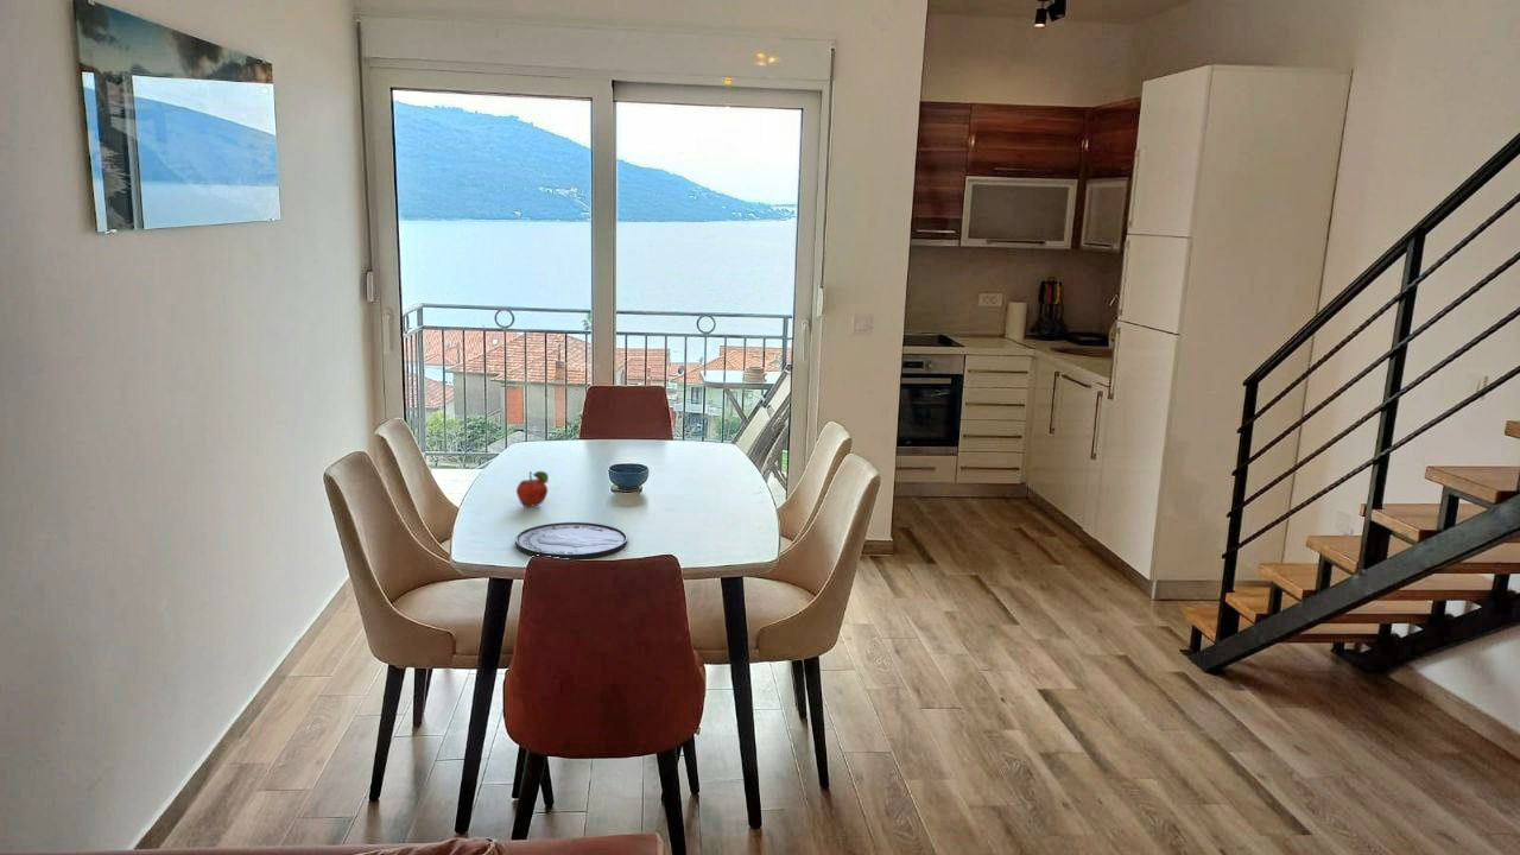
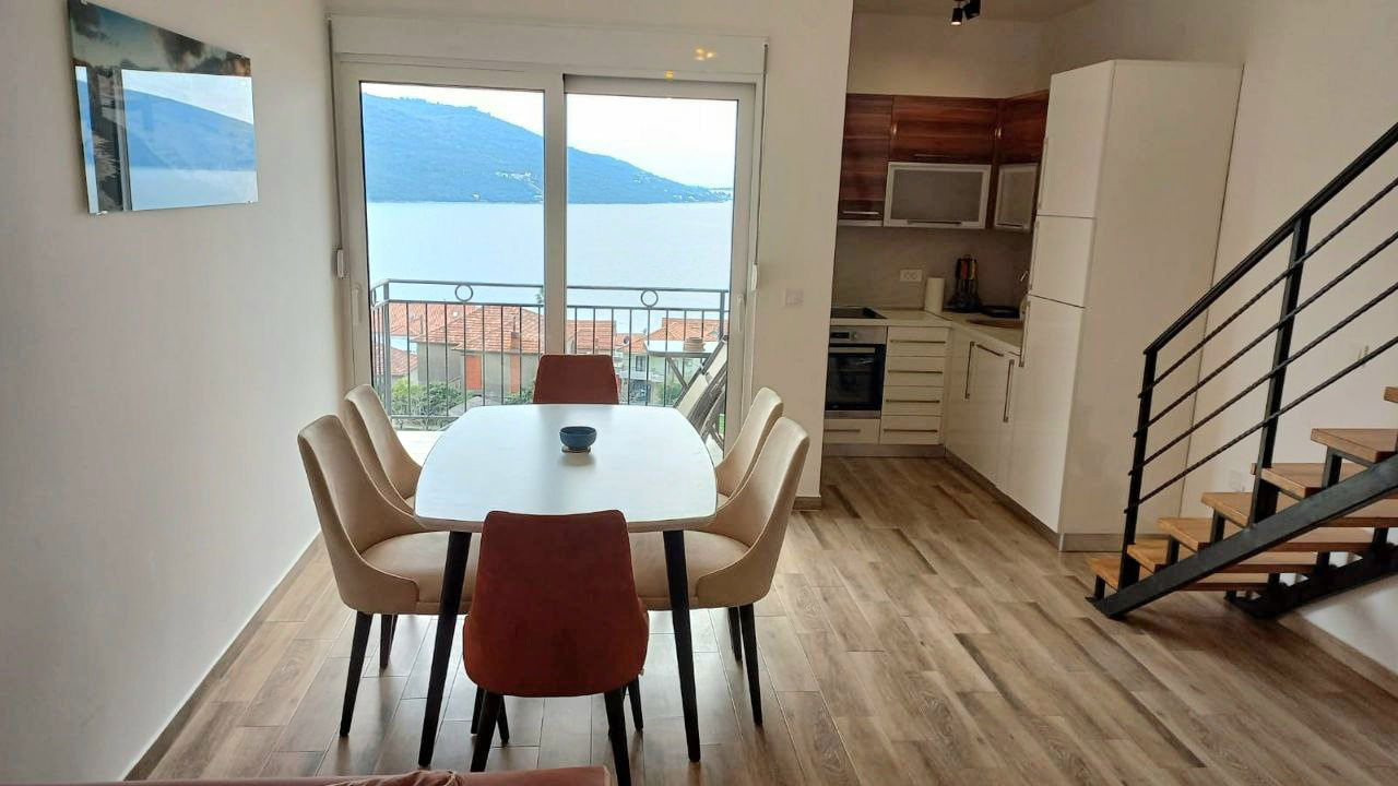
- plate [514,521,628,560]
- fruit [515,470,550,508]
